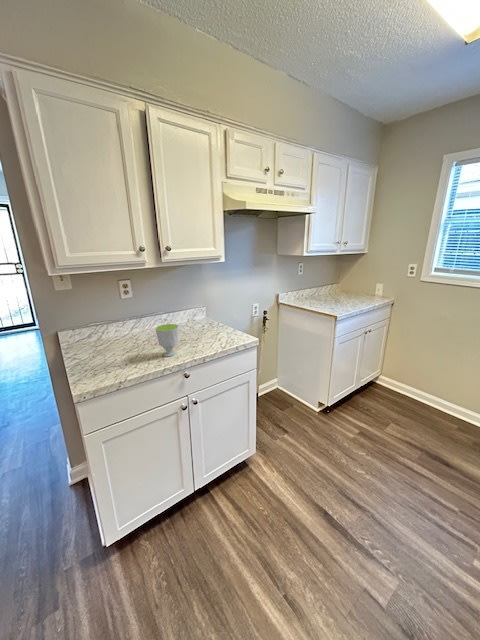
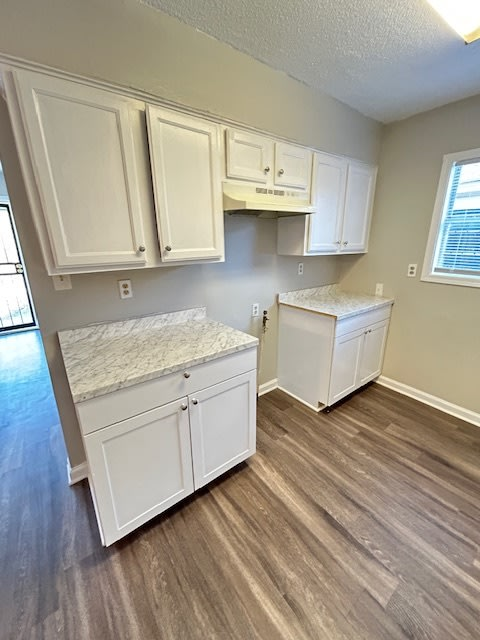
- cup [155,323,179,358]
